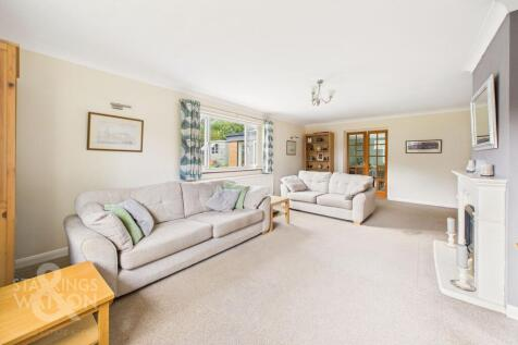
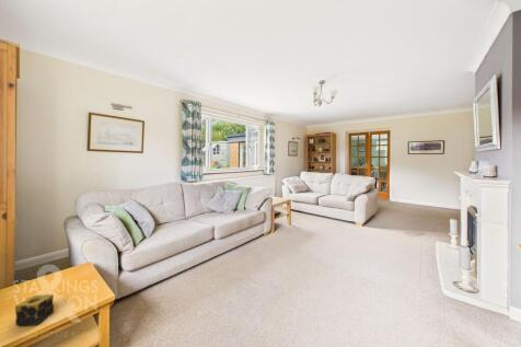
+ candle [14,293,55,326]
